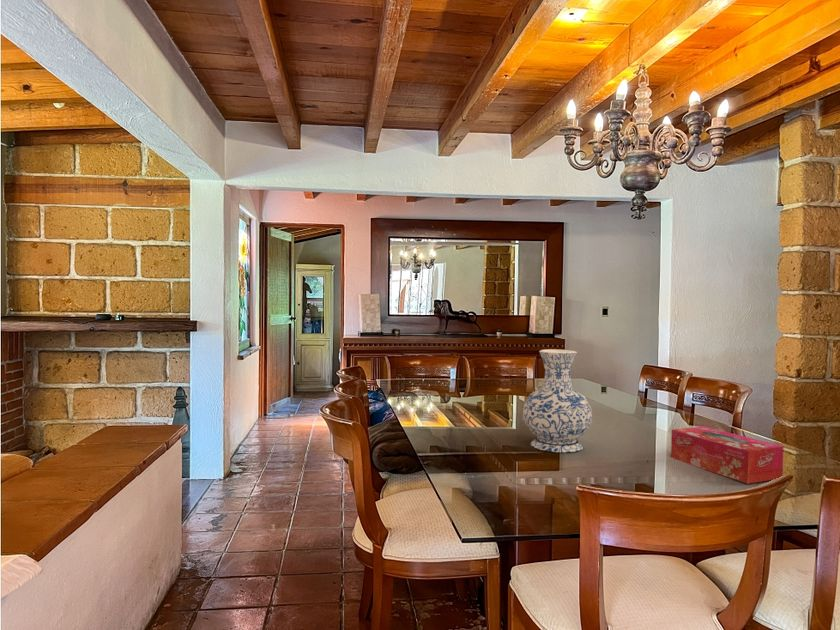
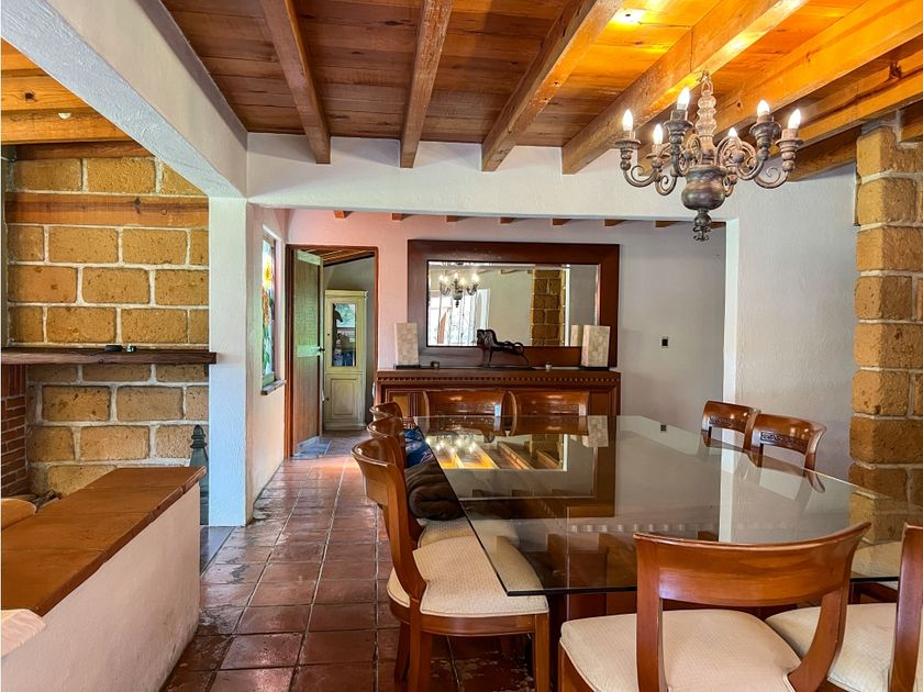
- vase [522,348,593,453]
- tissue box [670,425,784,485]
